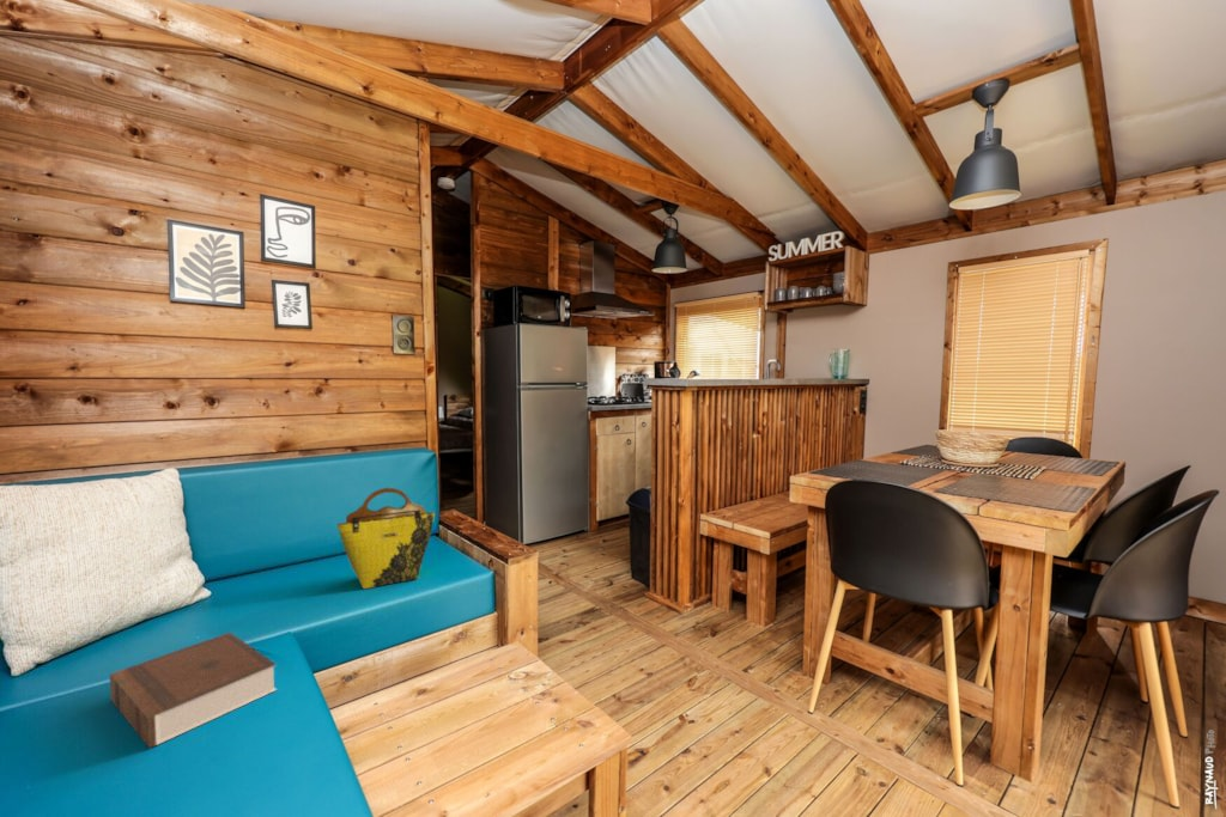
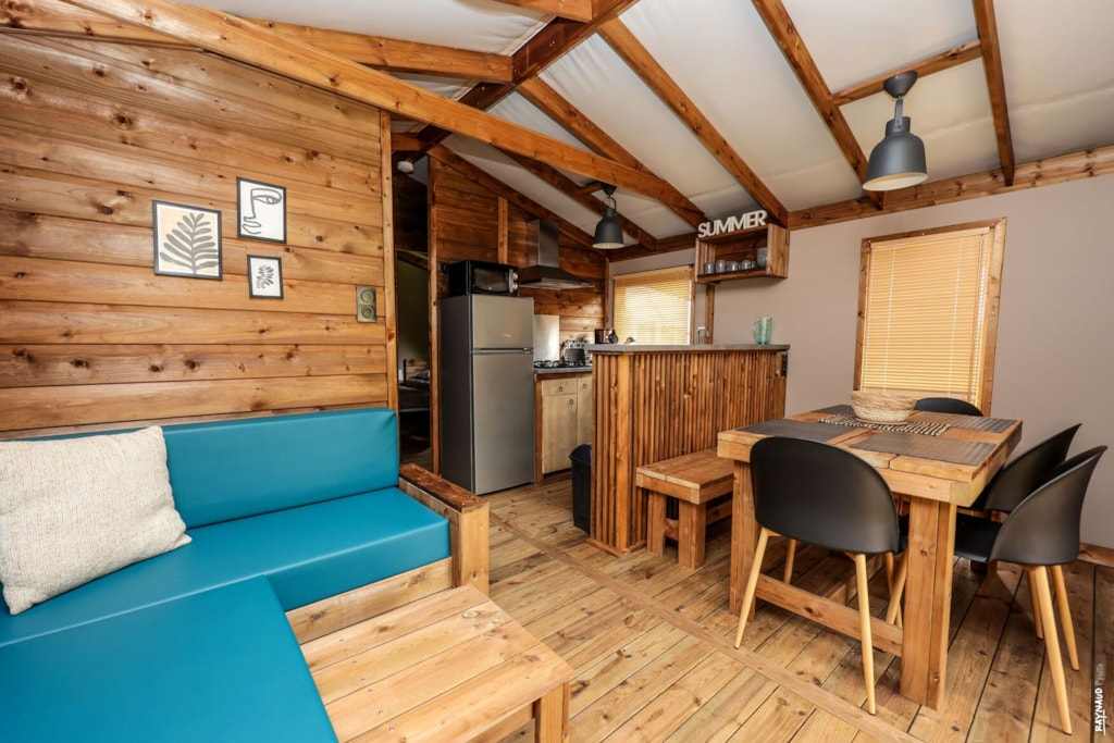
- book [109,632,279,749]
- tote bag [336,487,436,590]
